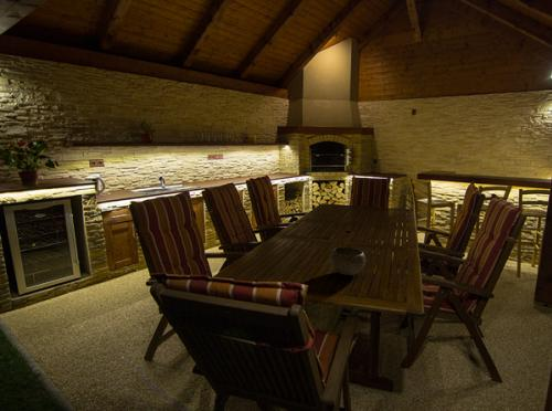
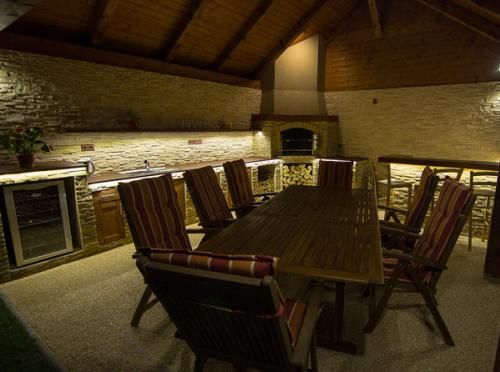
- bowl [329,245,367,276]
